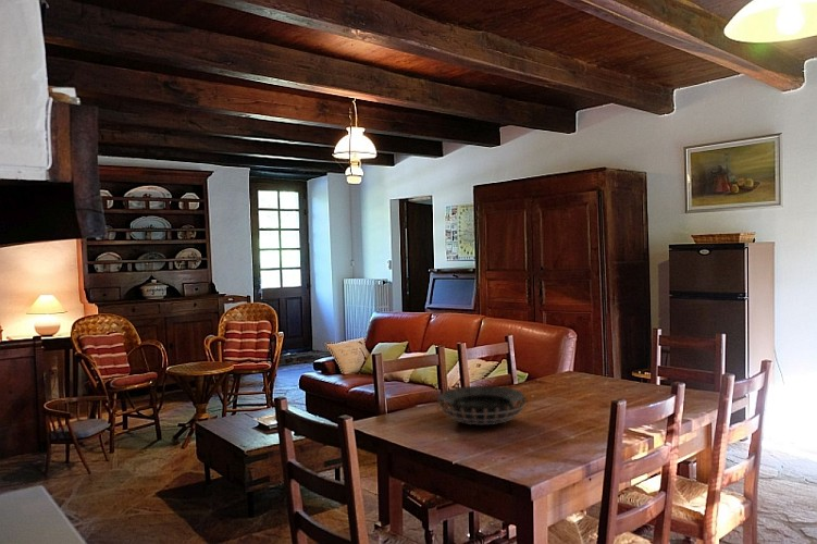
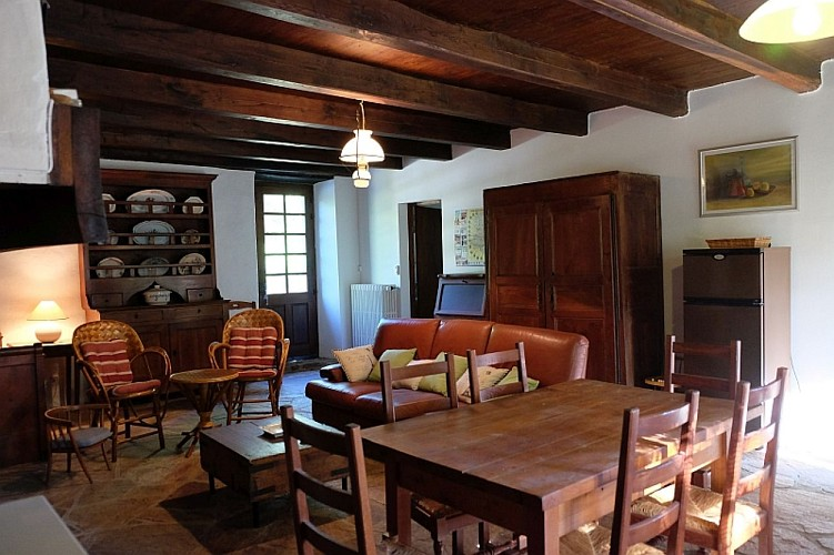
- decorative bowl [436,385,530,425]
